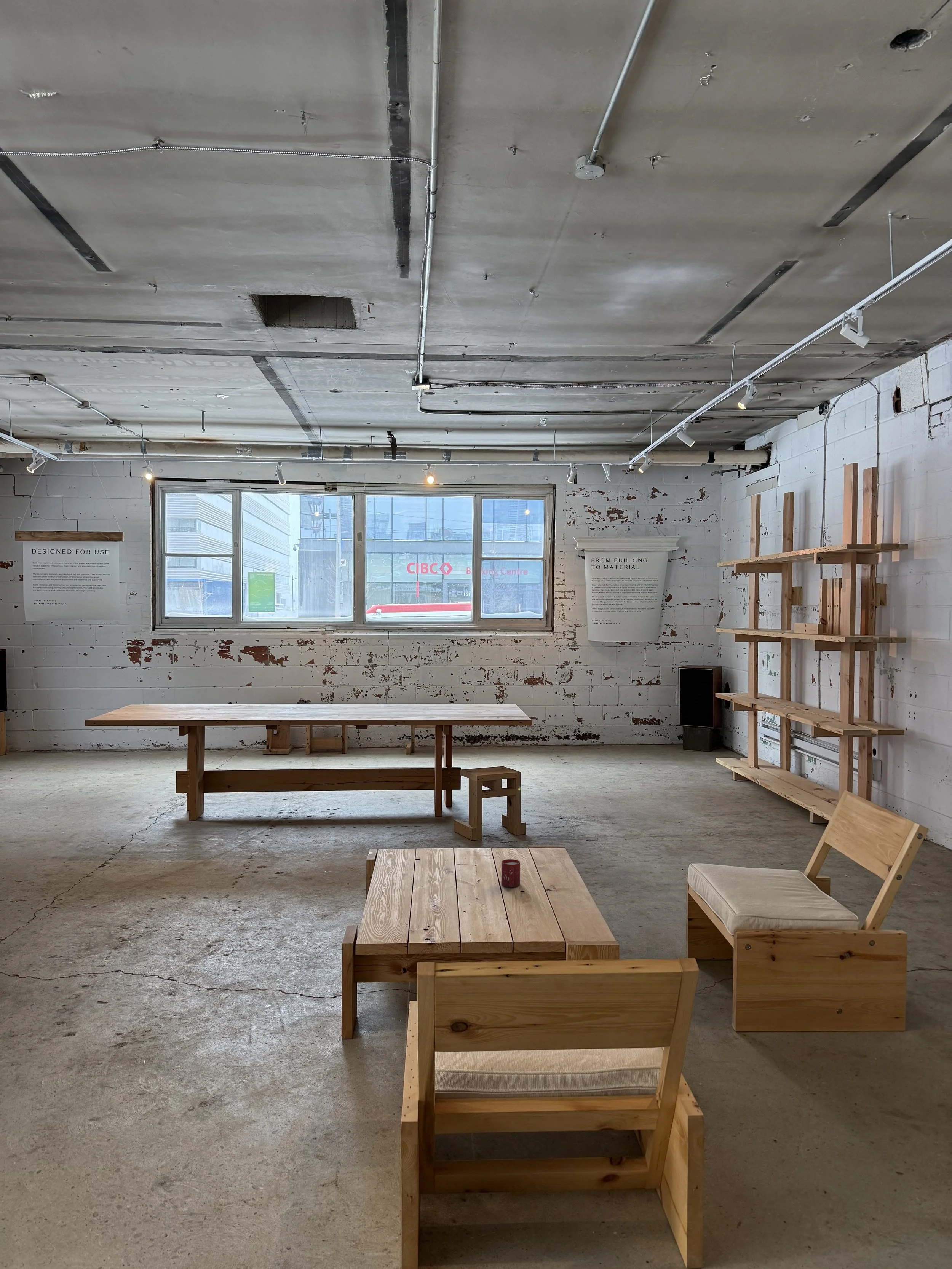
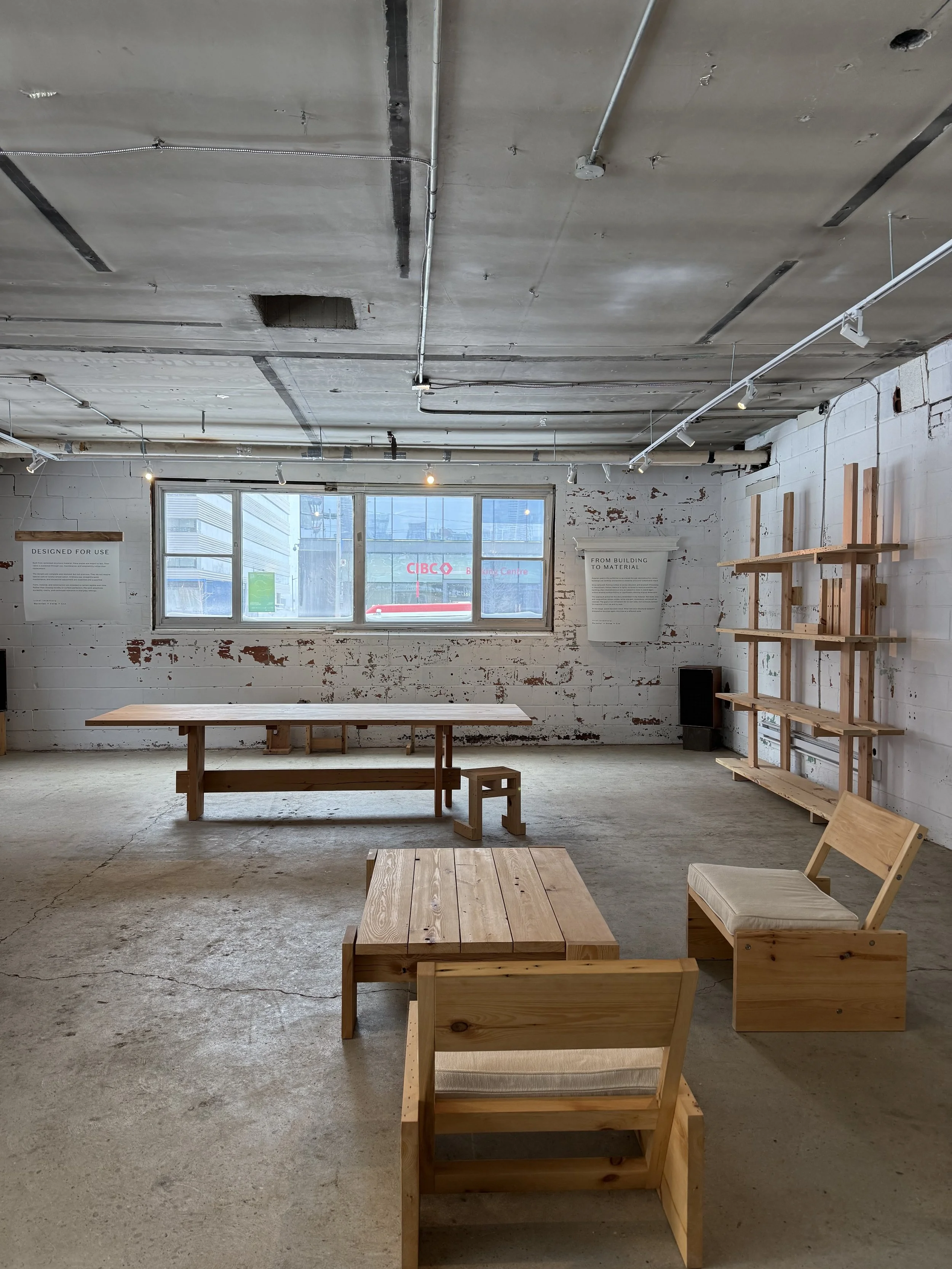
- cup [501,859,521,888]
